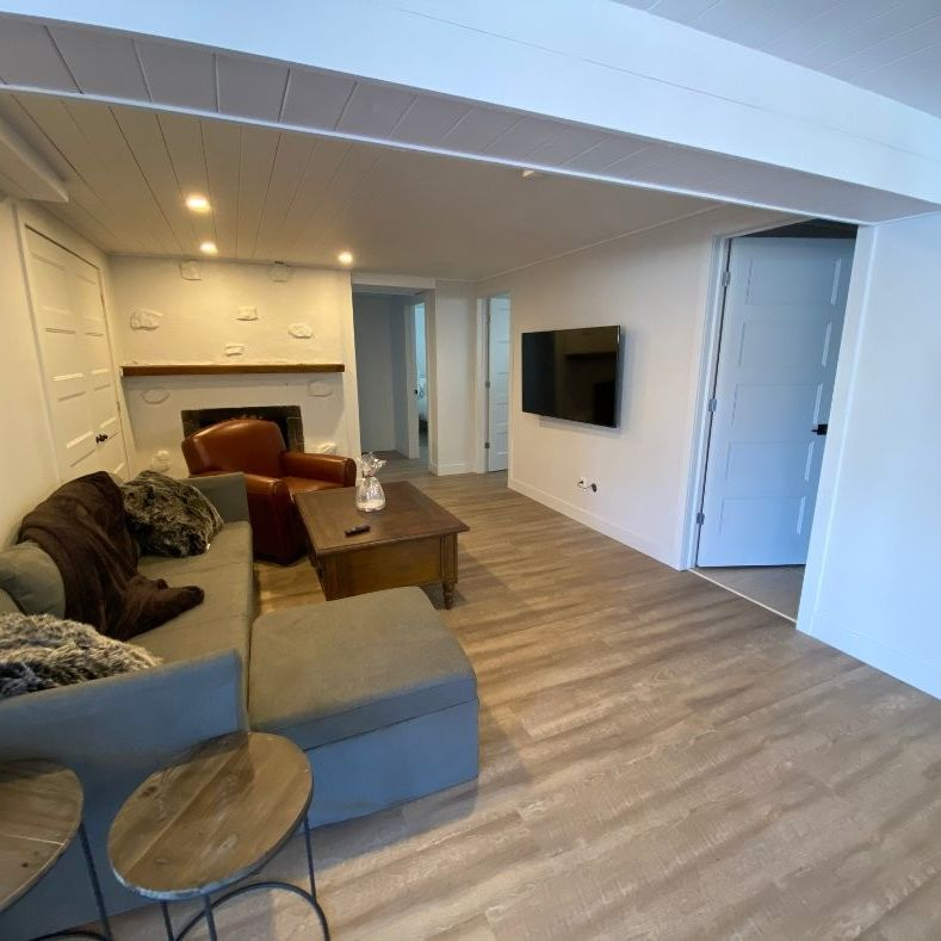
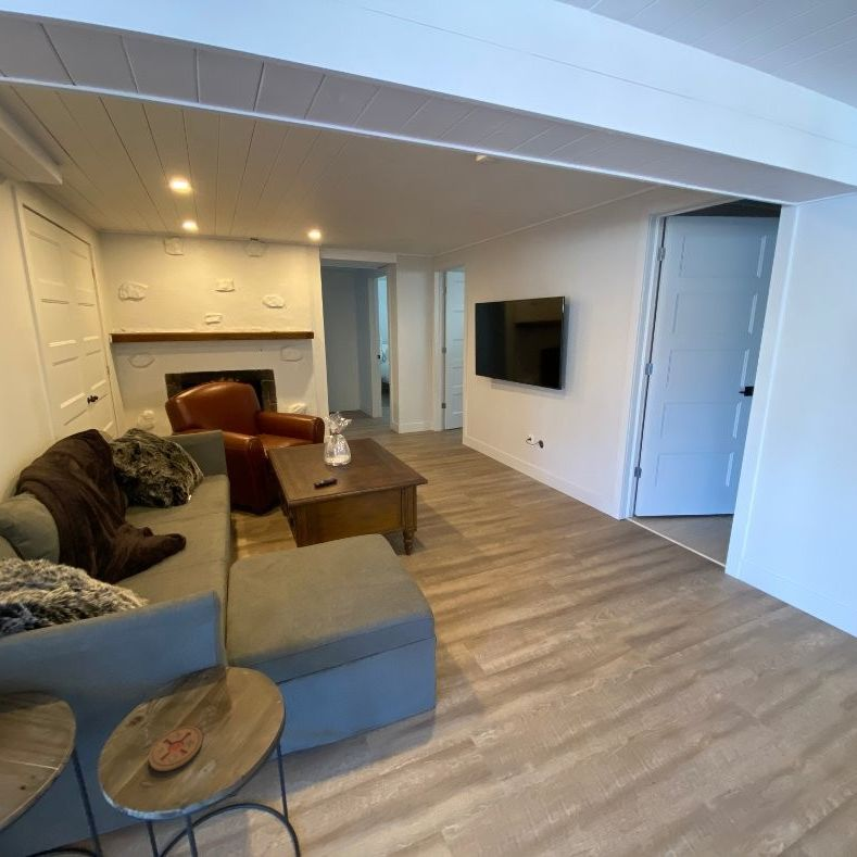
+ coaster [148,726,203,772]
